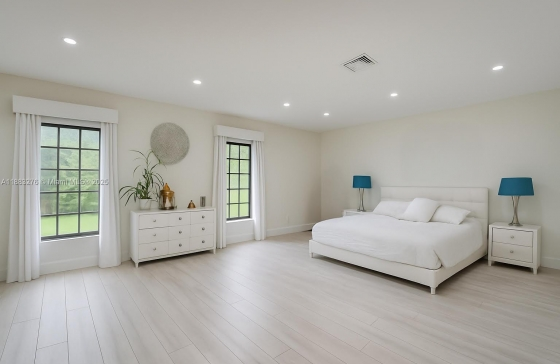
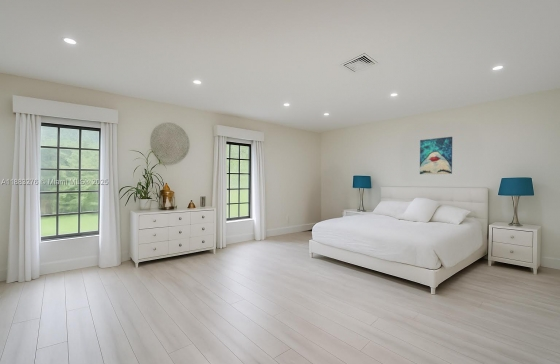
+ wall art [419,136,453,175]
